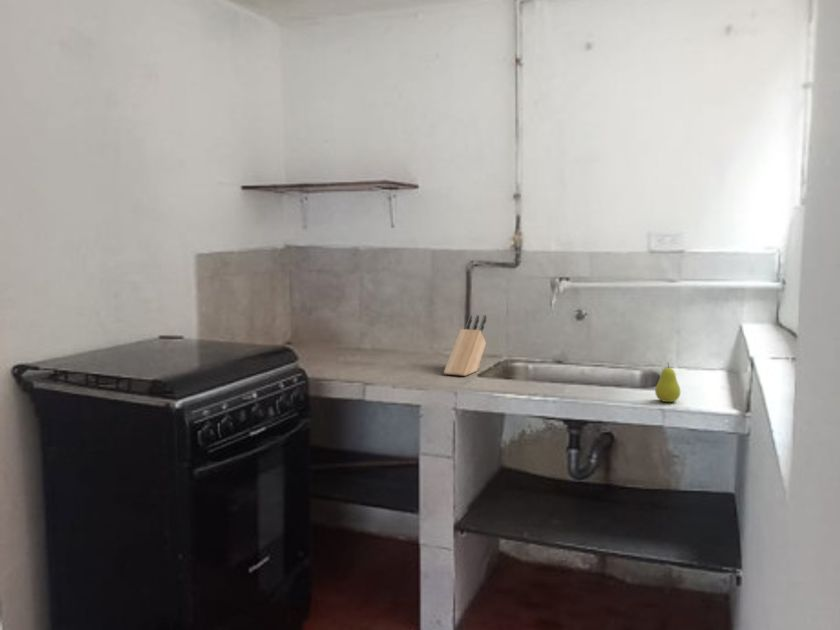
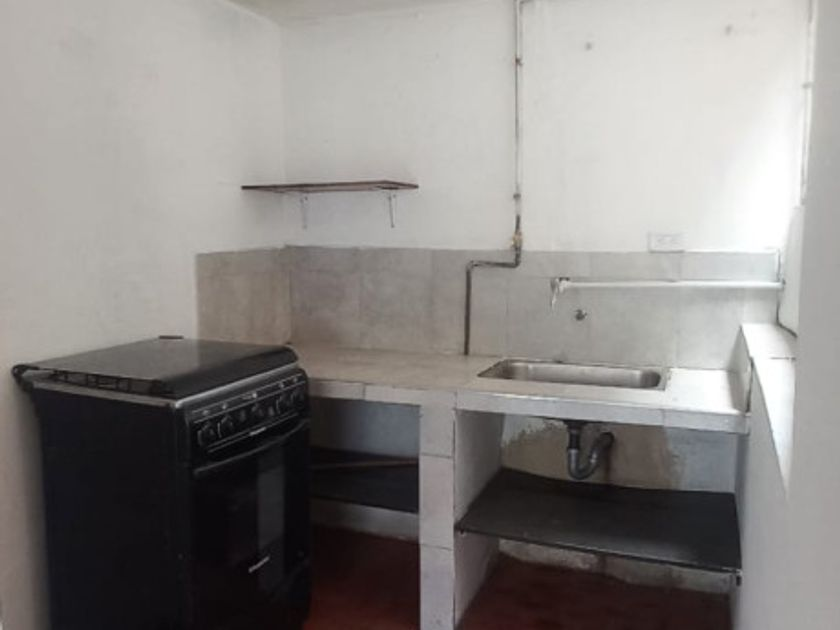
- fruit [654,362,681,403]
- knife block [443,314,487,377]
